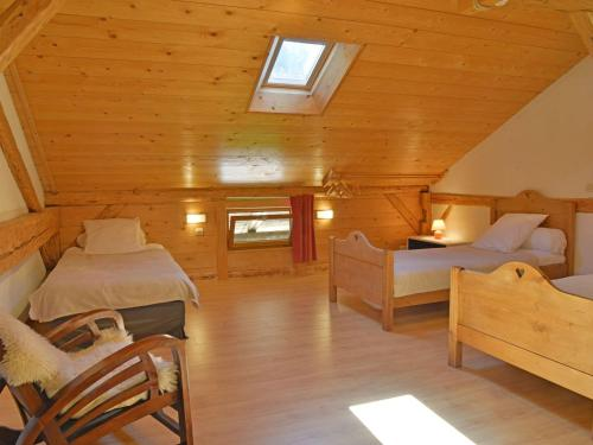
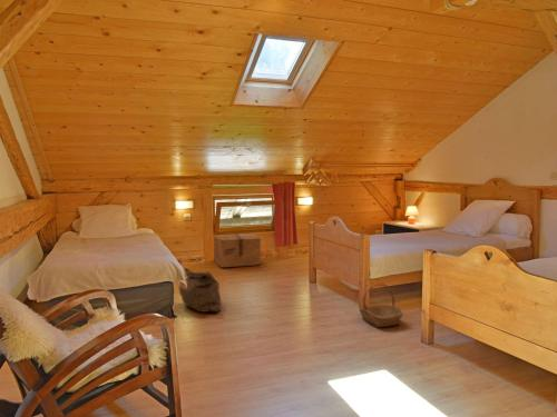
+ cardboard box [212,232,262,268]
+ basket [358,282,404,328]
+ bag [178,267,223,314]
